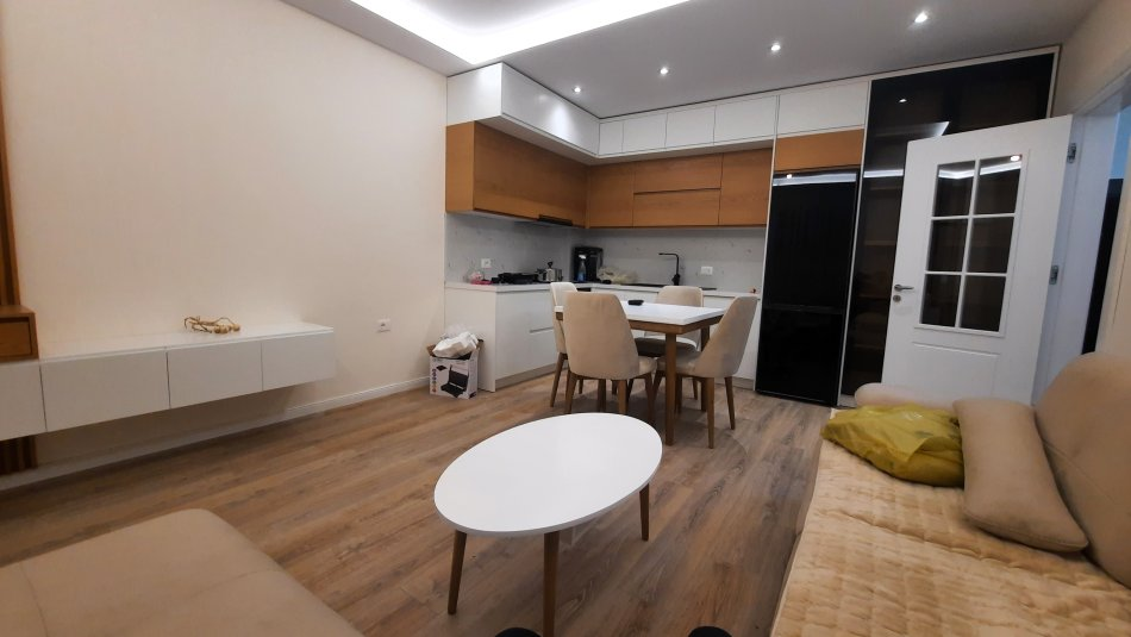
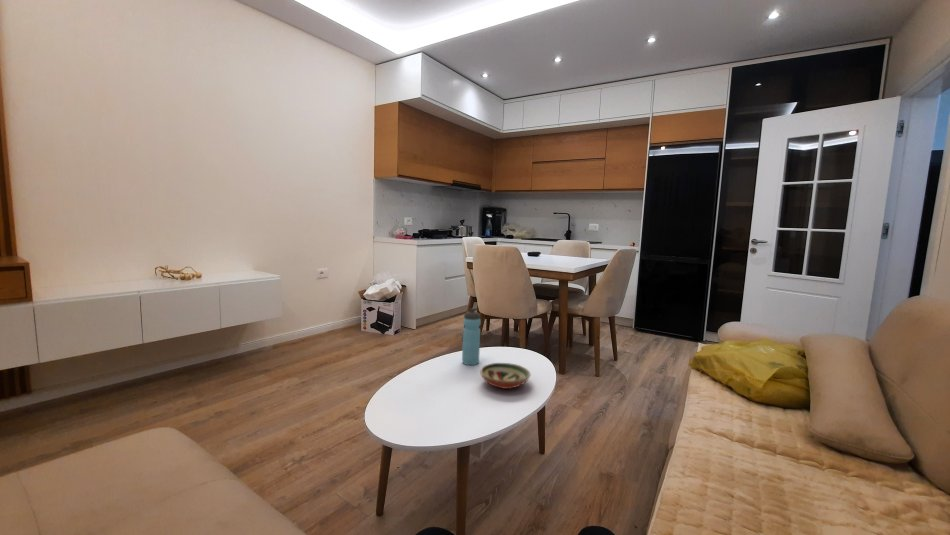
+ water bottle [461,307,481,366]
+ decorative bowl [479,362,531,390]
